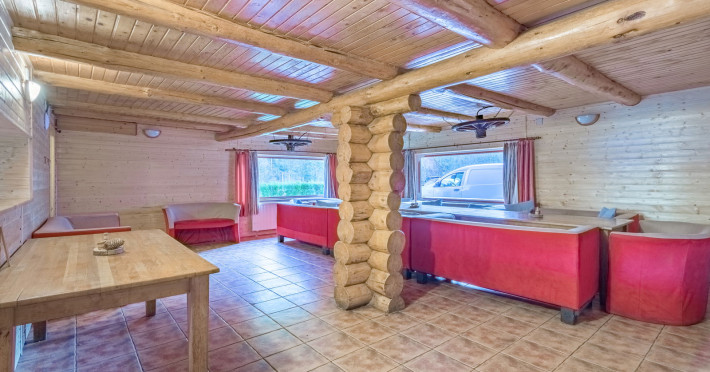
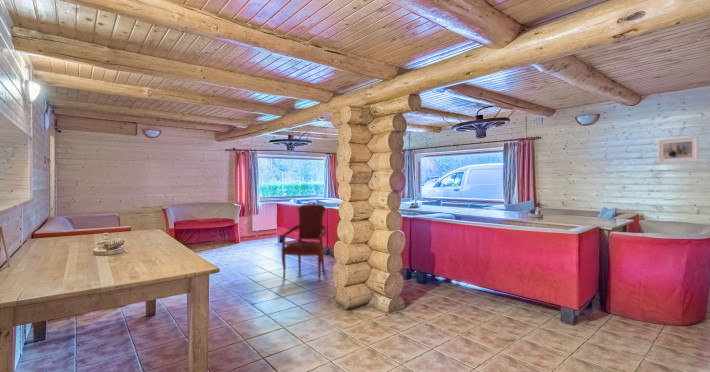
+ armchair [281,203,328,282]
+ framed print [657,136,699,164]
